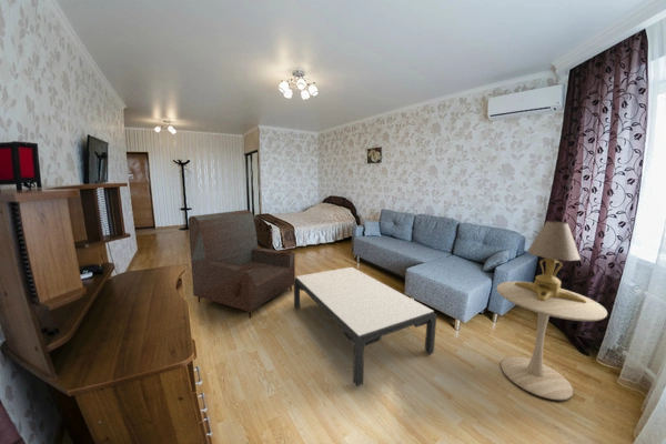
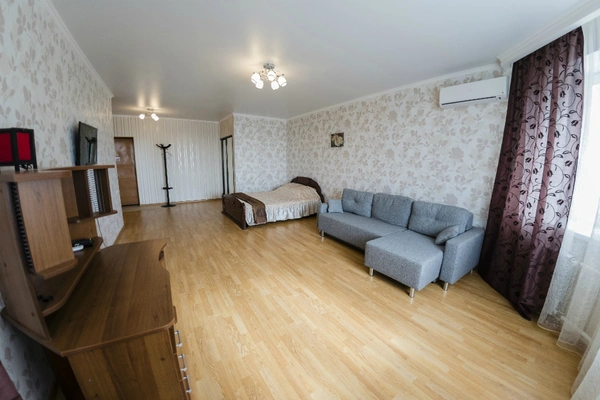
- armchair [188,209,296,320]
- side table [495,281,608,402]
- lamp [515,220,586,303]
- coffee table [293,266,437,389]
